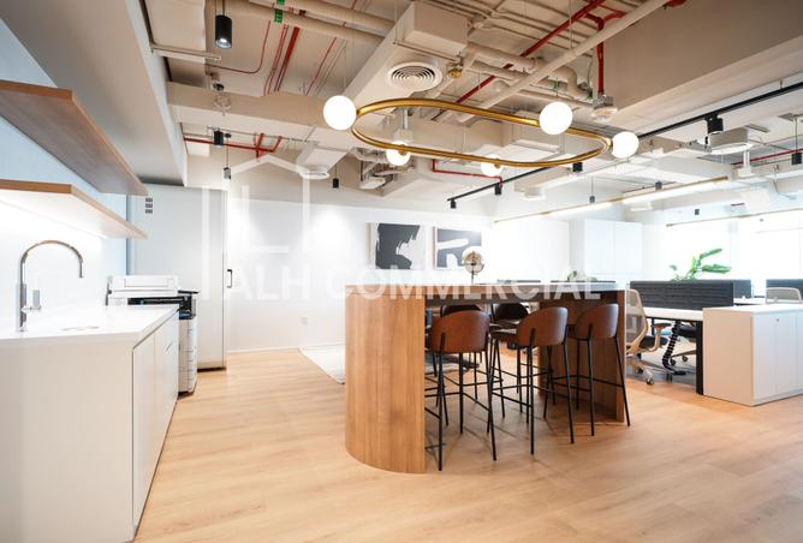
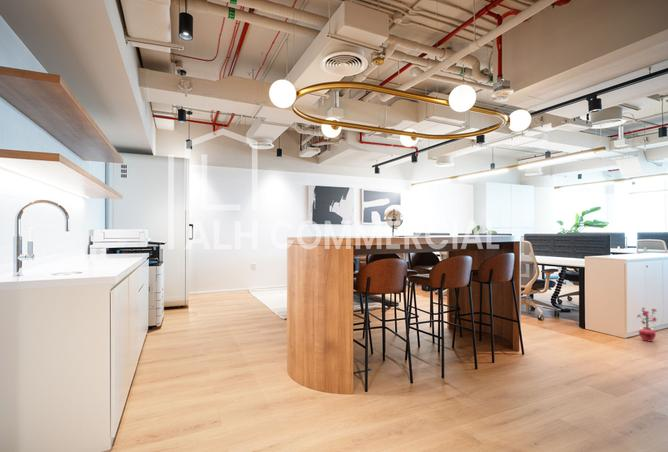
+ potted plant [636,306,658,342]
